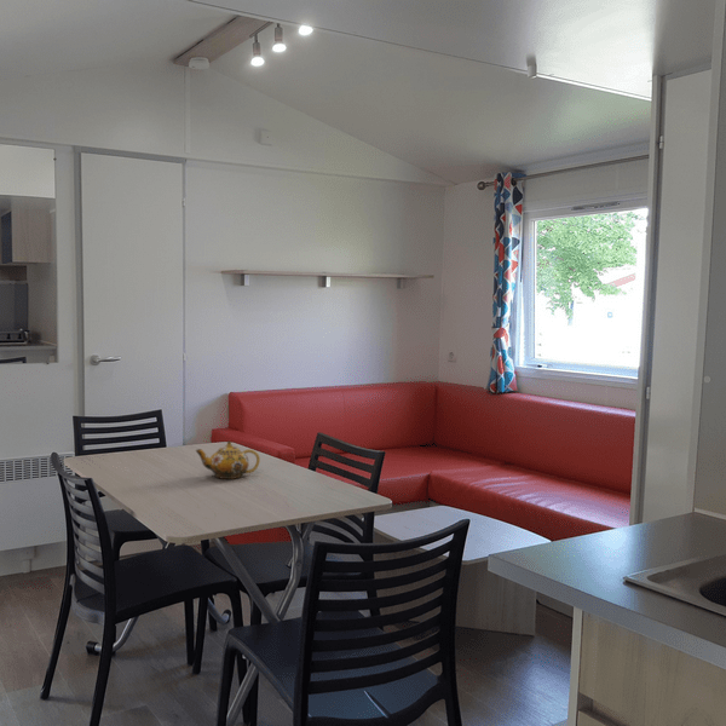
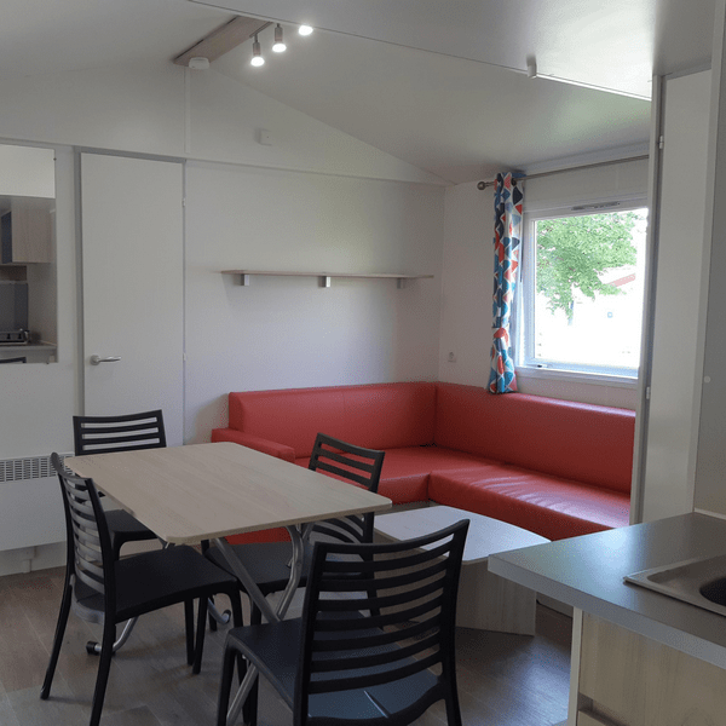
- teapot [195,439,261,480]
